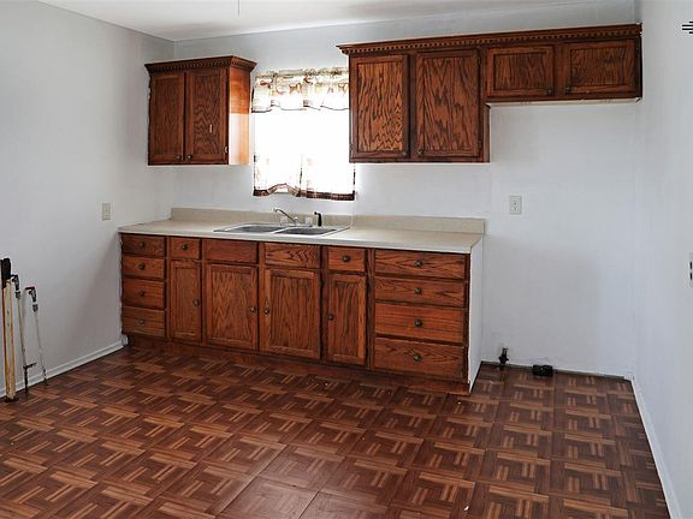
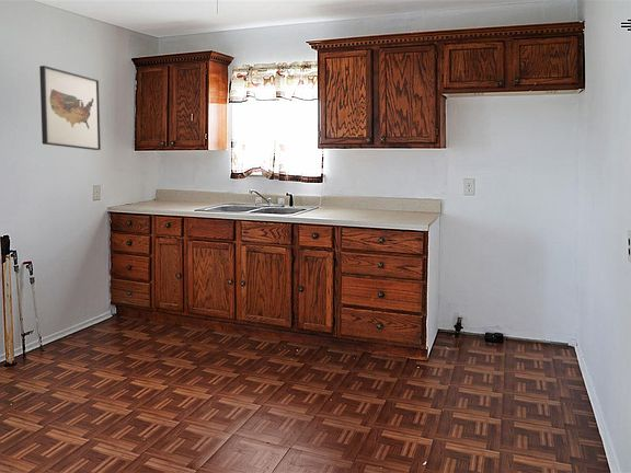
+ wall art [38,65,102,151]
